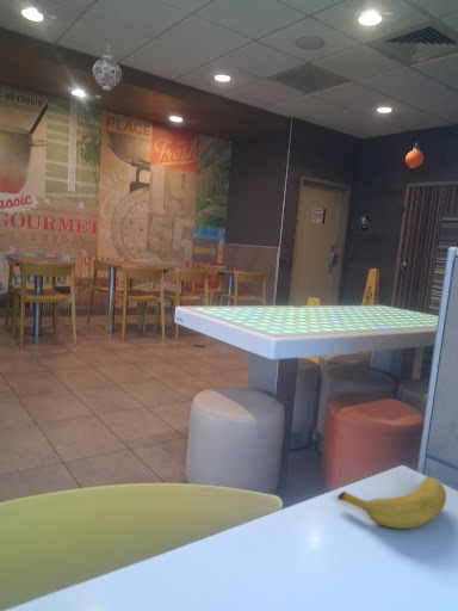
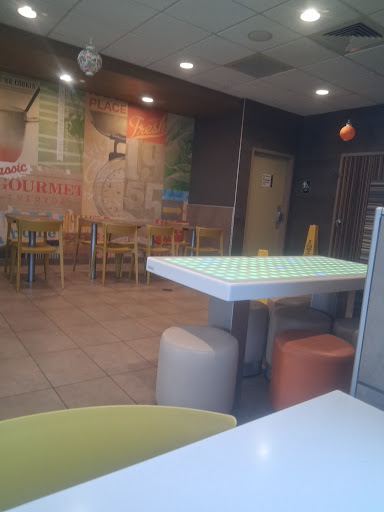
- banana [336,475,447,530]
